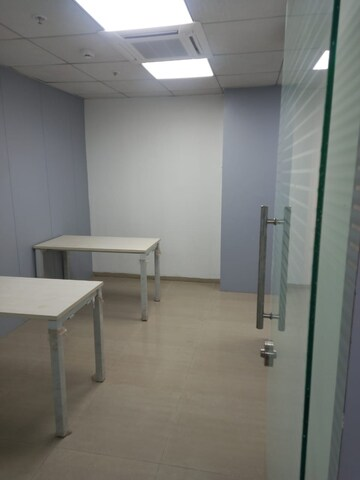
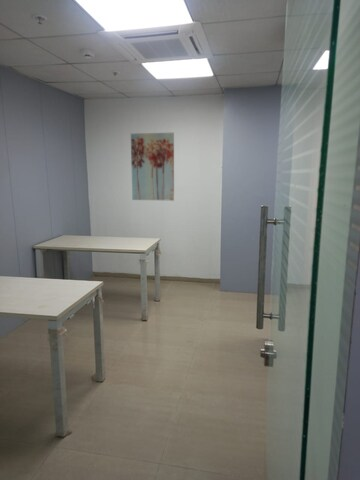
+ wall art [130,132,175,202]
